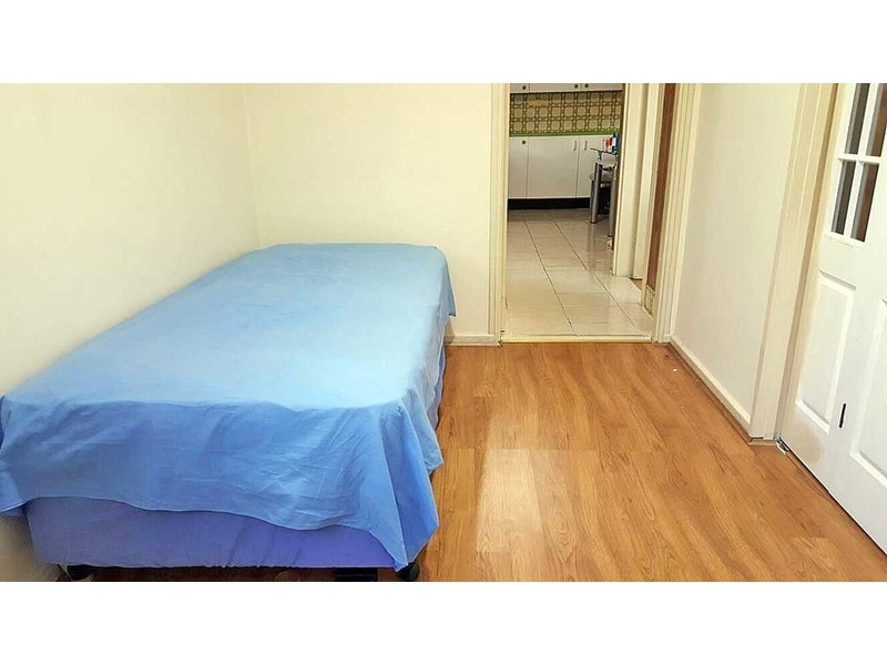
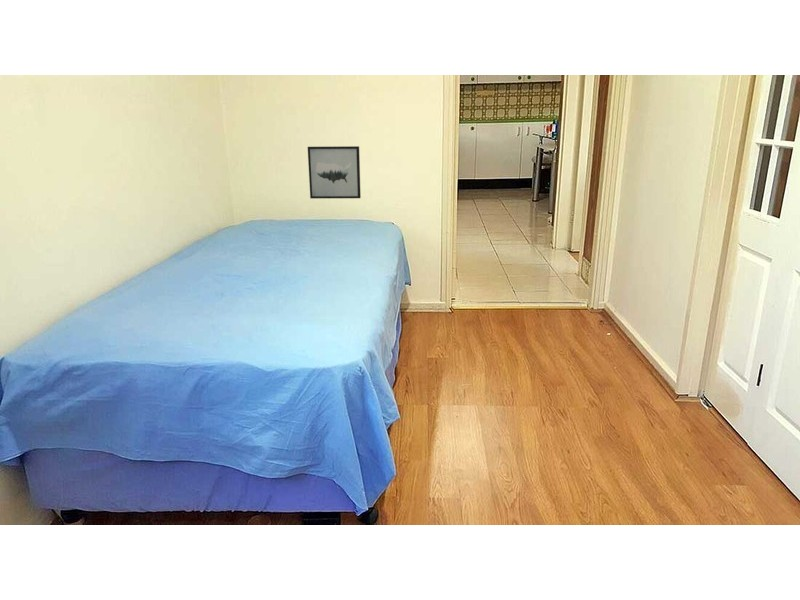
+ wall art [307,145,362,200]
